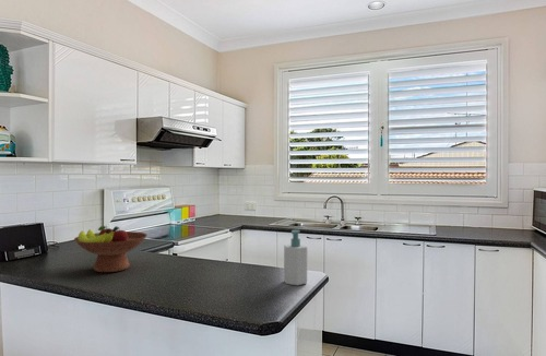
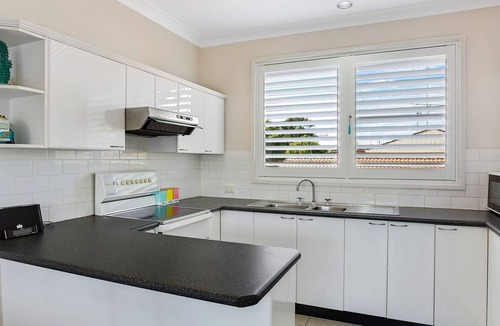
- soap bottle [283,229,308,286]
- fruit bowl [73,225,149,273]
